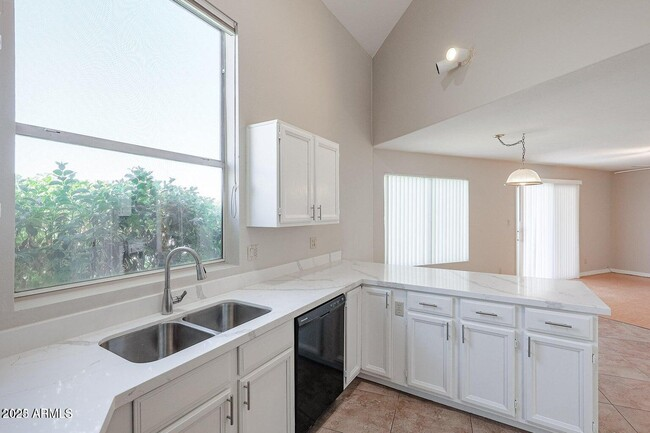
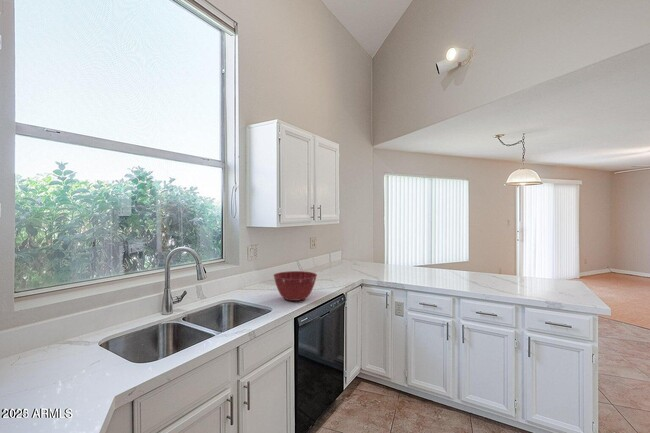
+ mixing bowl [272,270,318,302]
